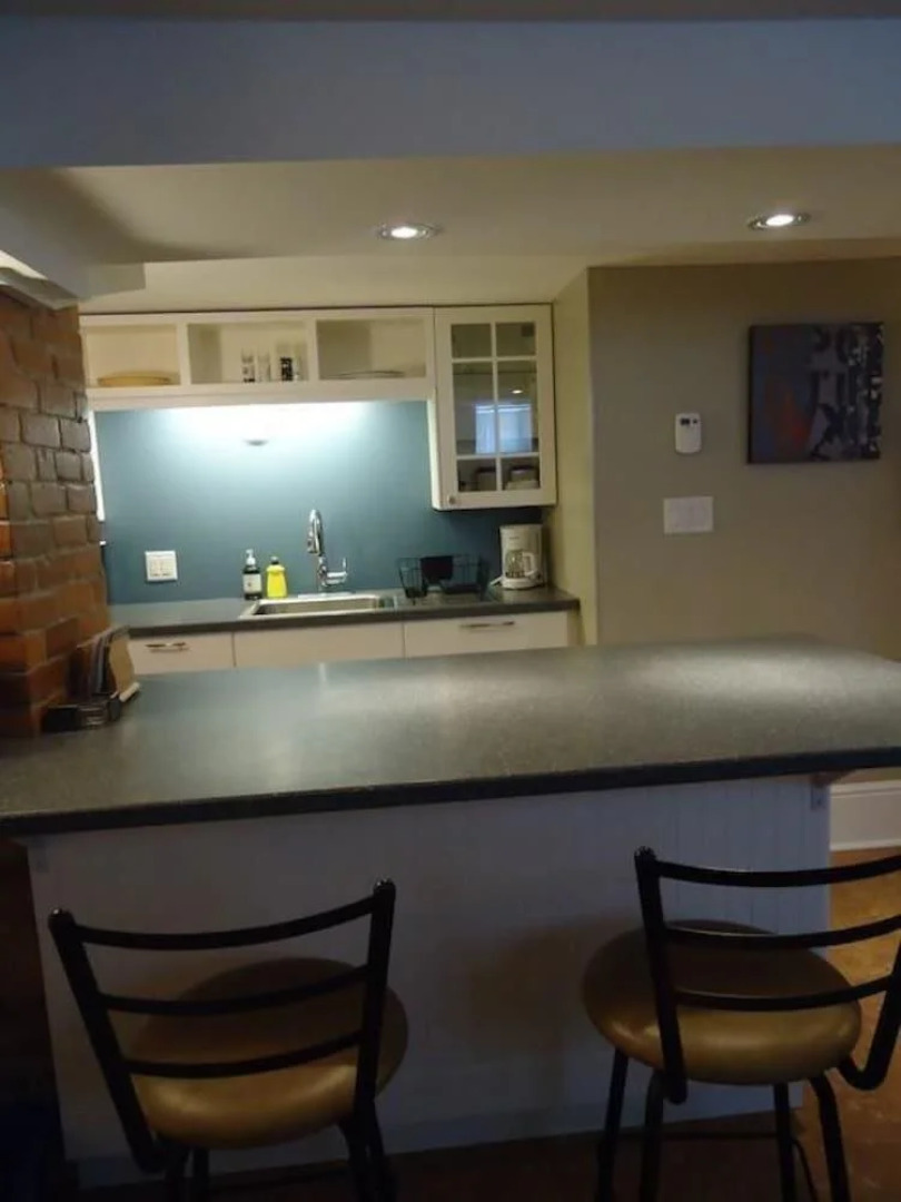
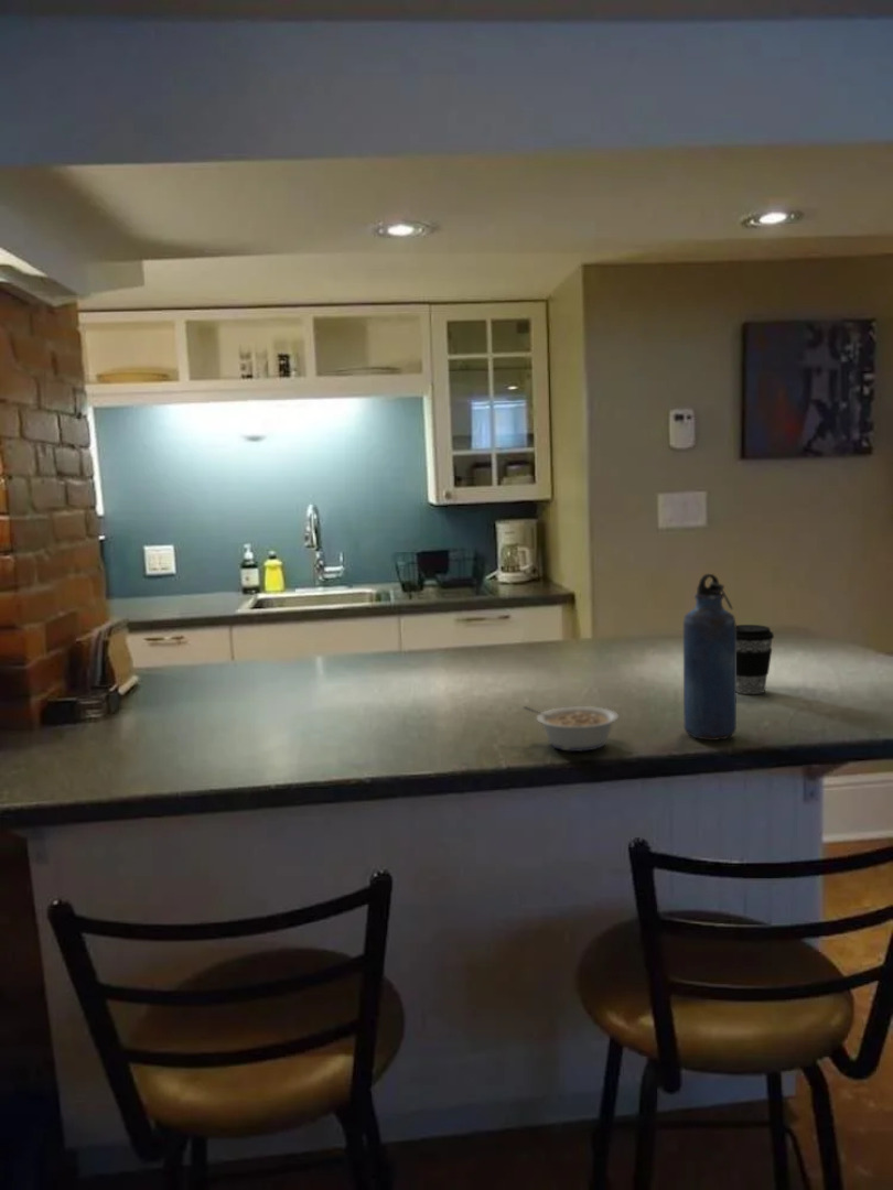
+ legume [521,705,620,753]
+ water bottle [682,573,738,742]
+ coffee cup [735,624,775,695]
